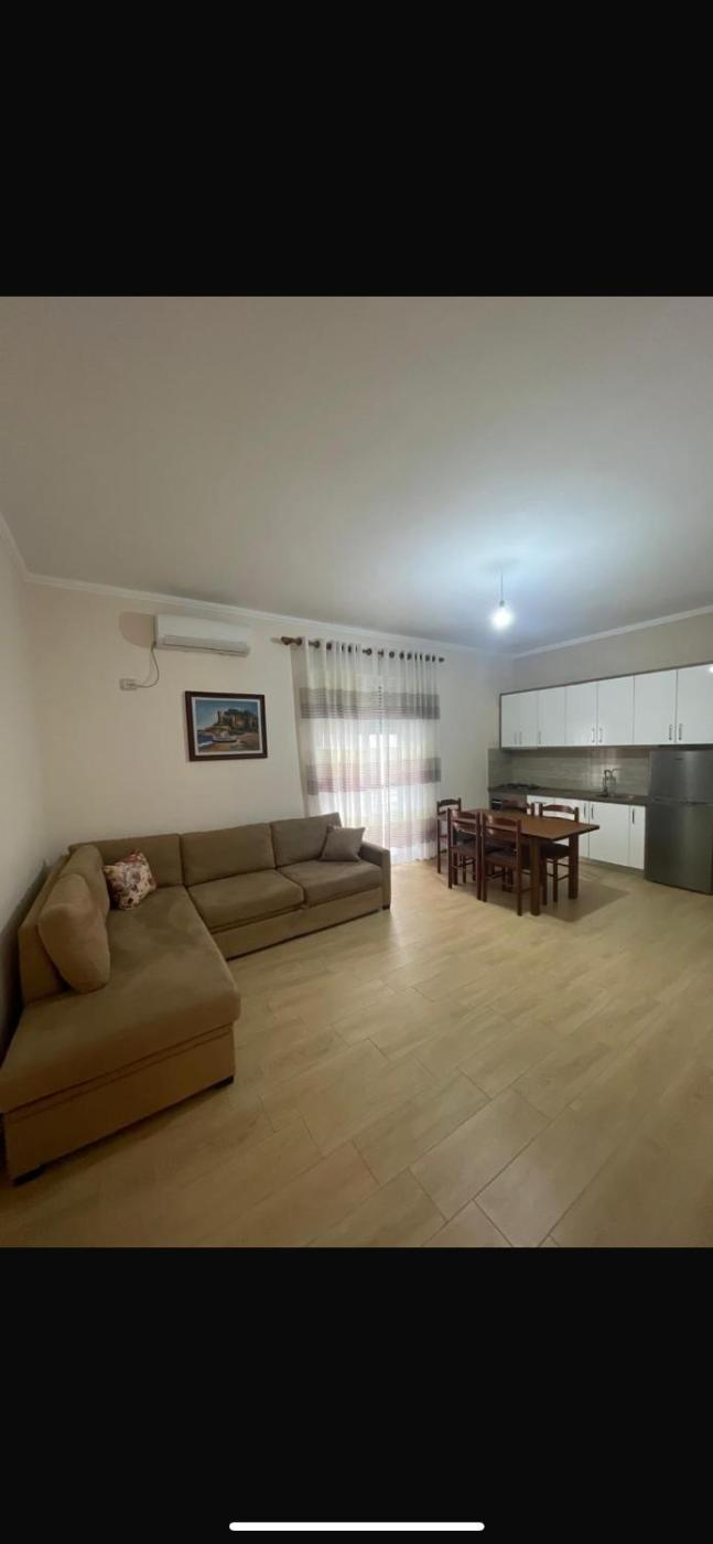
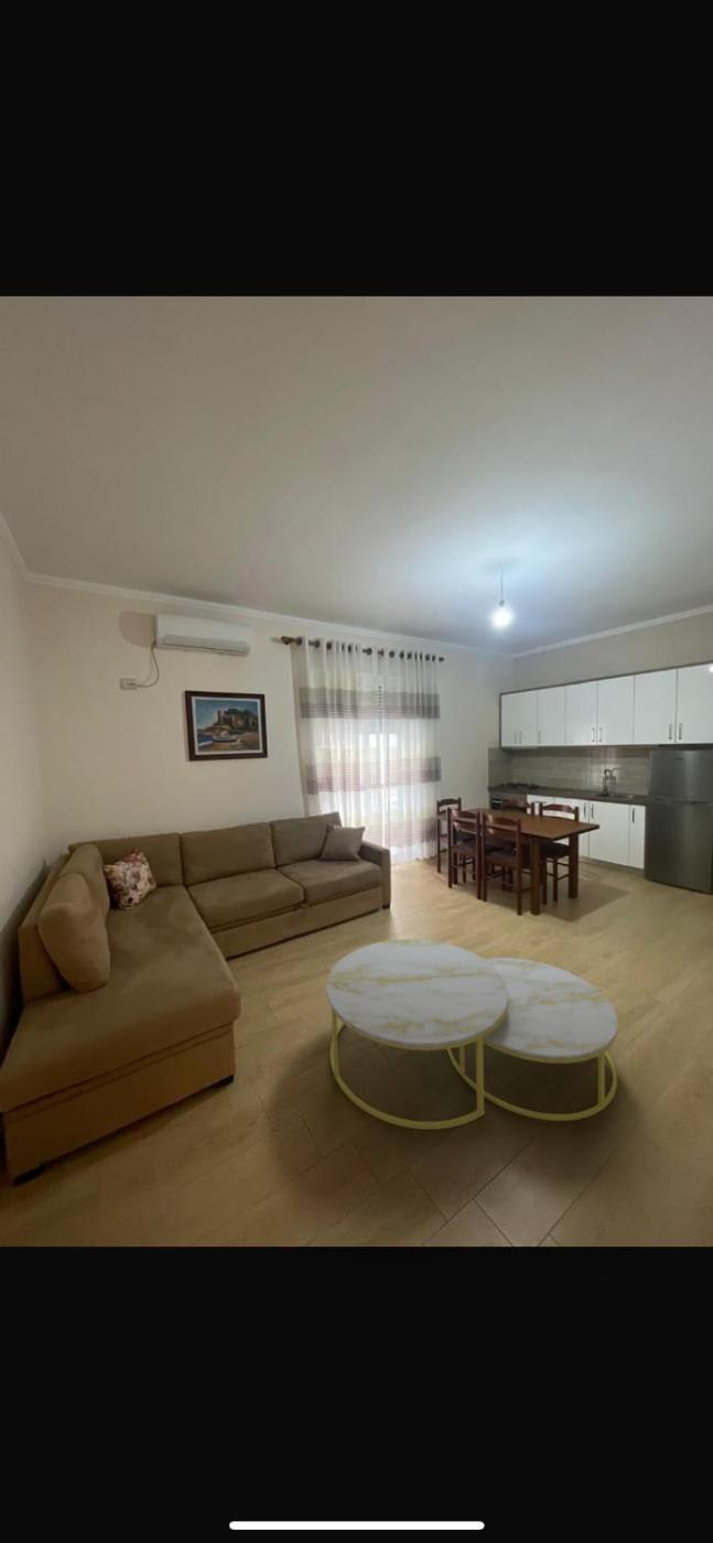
+ coffee table [325,938,619,1131]
